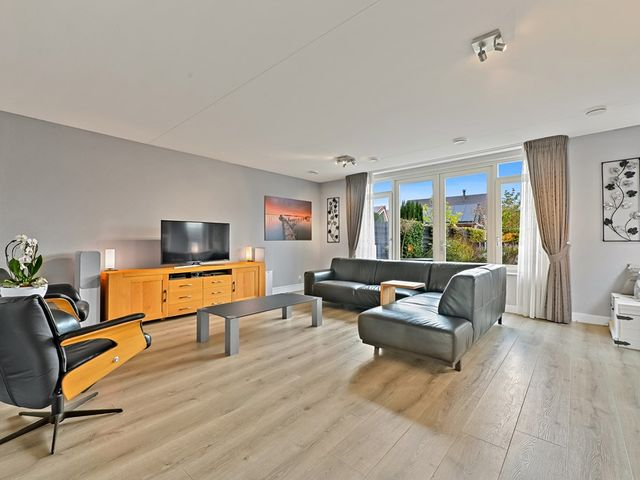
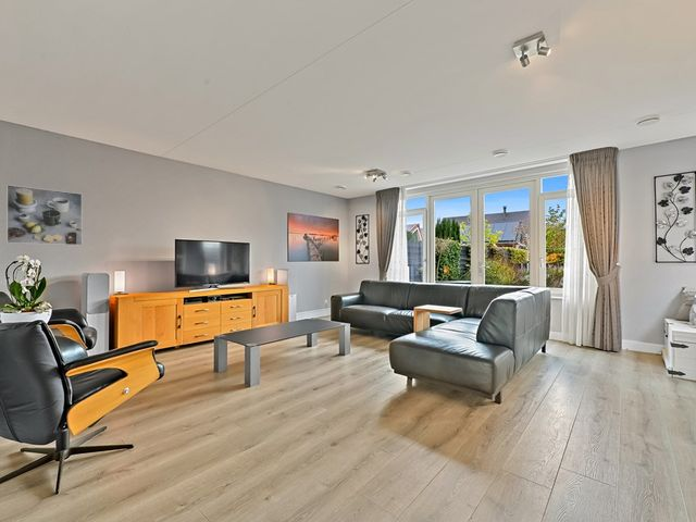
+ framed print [5,184,83,246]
